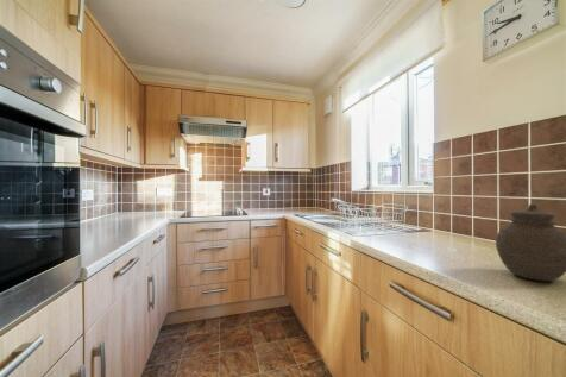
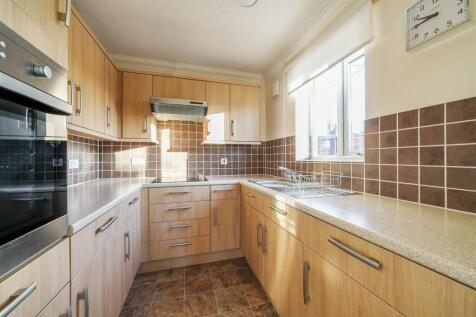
- jar [495,203,566,282]
